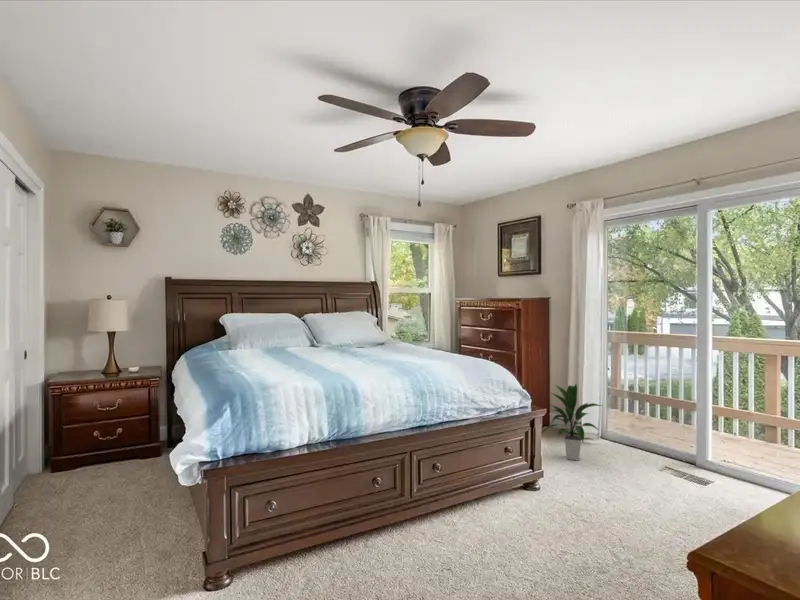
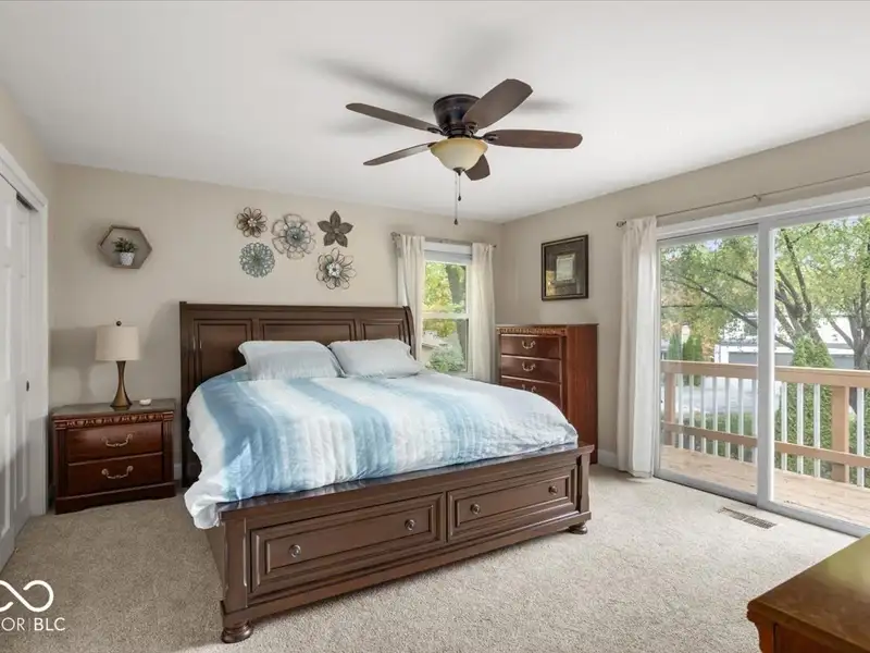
- indoor plant [541,383,603,462]
